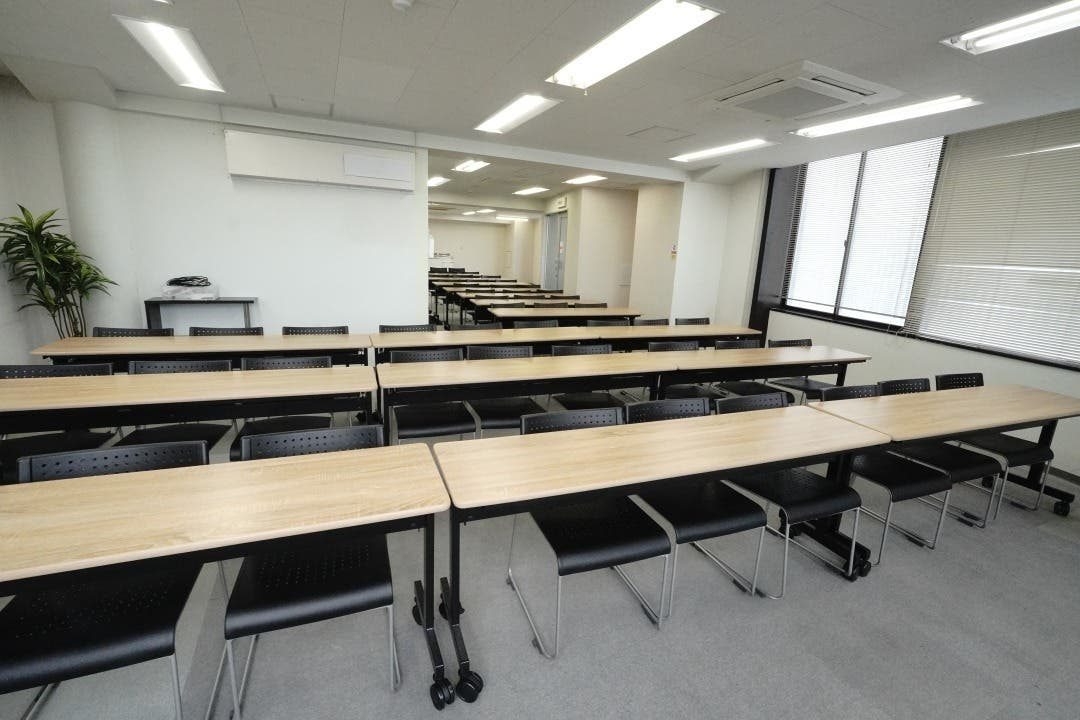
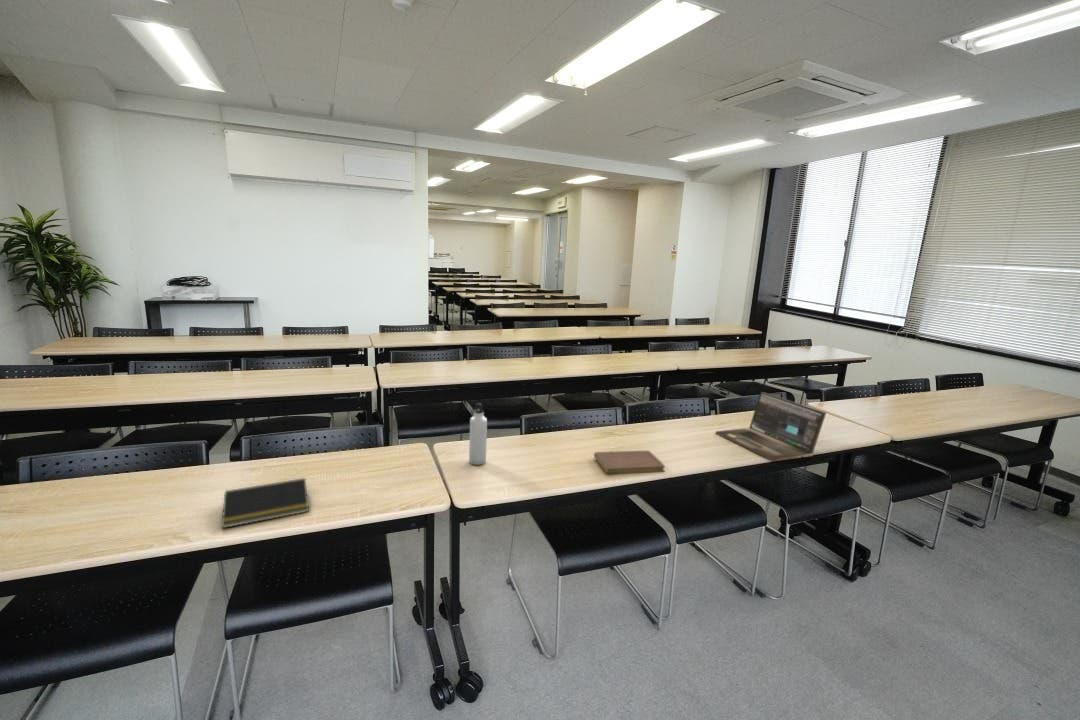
+ laptop [715,391,827,462]
+ notepad [220,477,310,529]
+ notebook [593,450,666,475]
+ water bottle [468,402,488,466]
